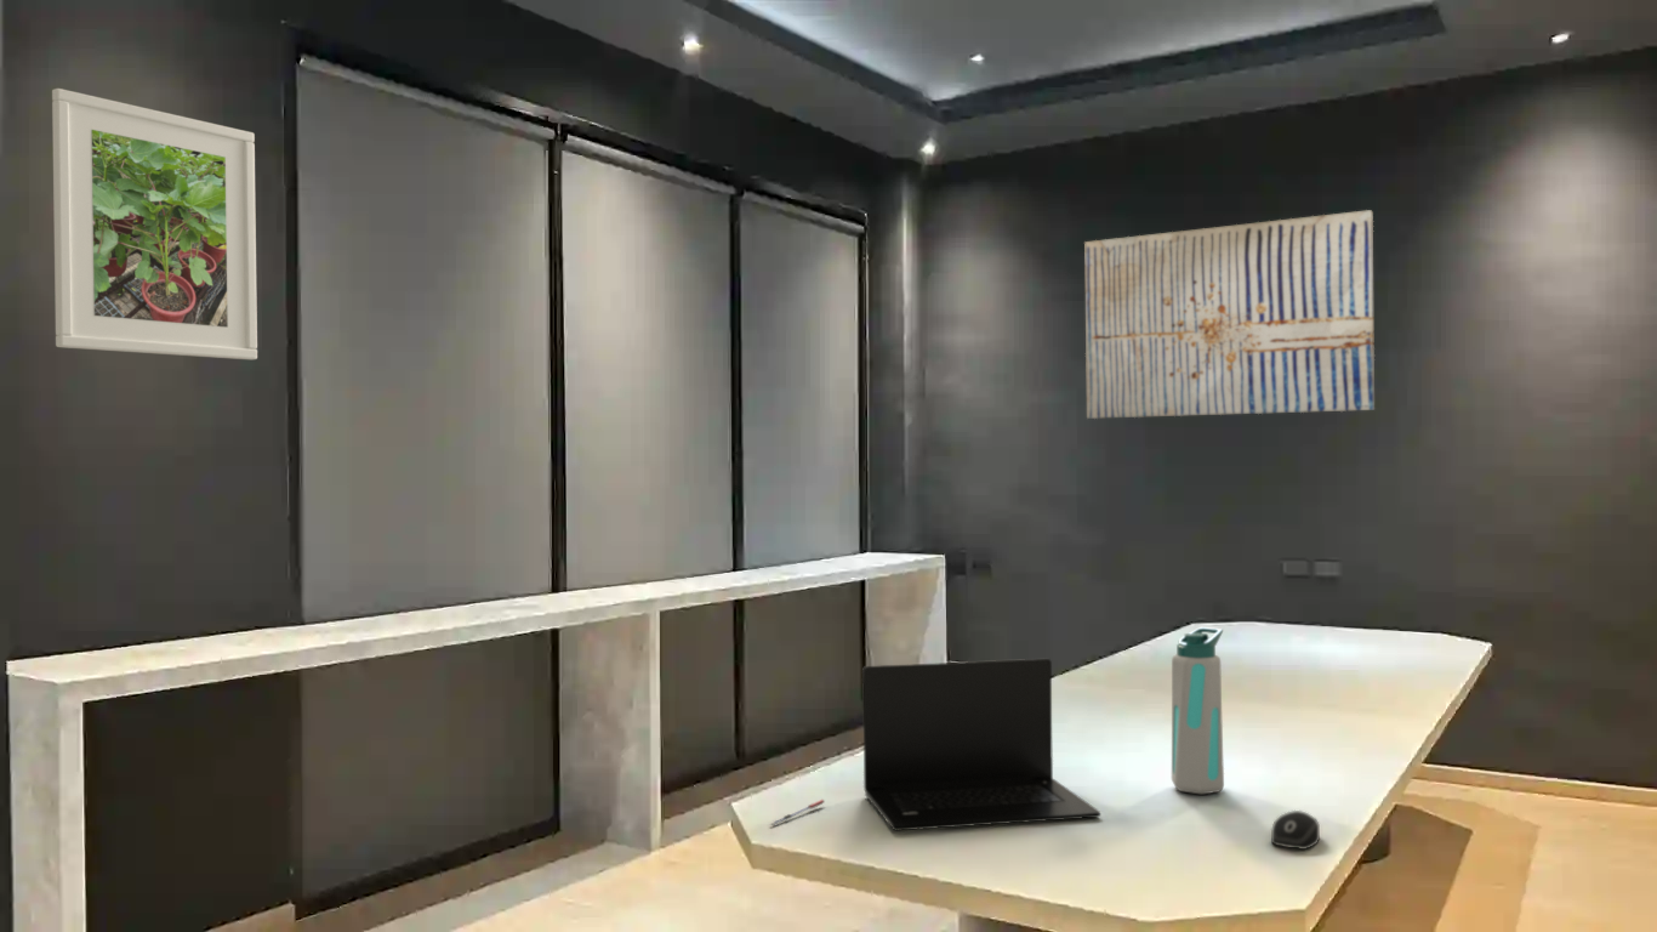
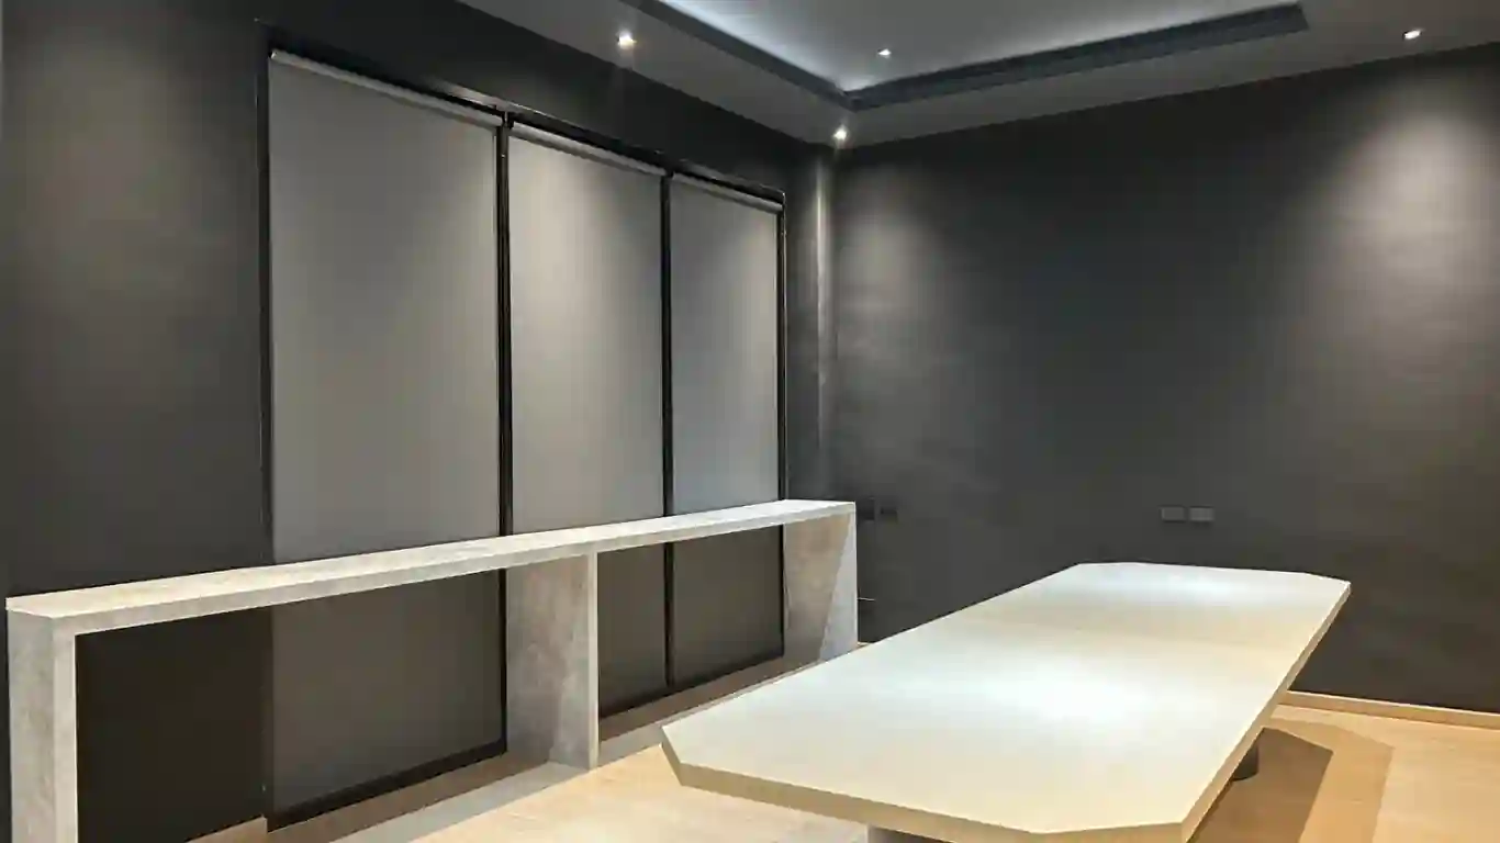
- pen [769,799,826,826]
- laptop [861,658,1101,831]
- water bottle [1171,626,1225,795]
- wall art [1083,209,1376,420]
- computer mouse [1270,809,1321,851]
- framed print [51,87,258,360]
